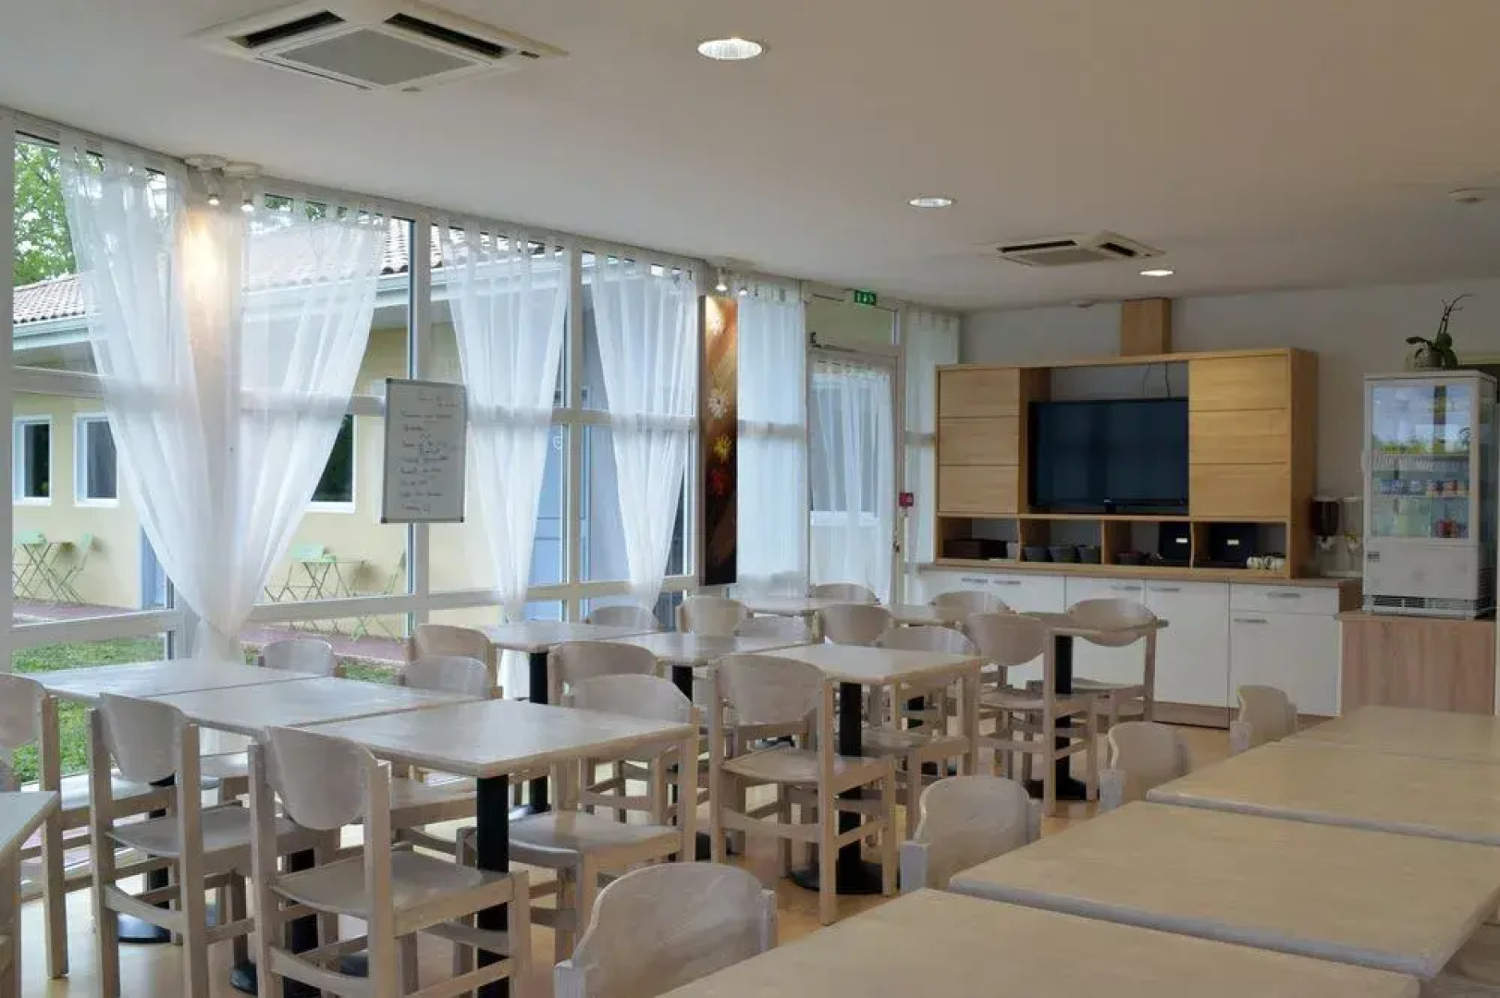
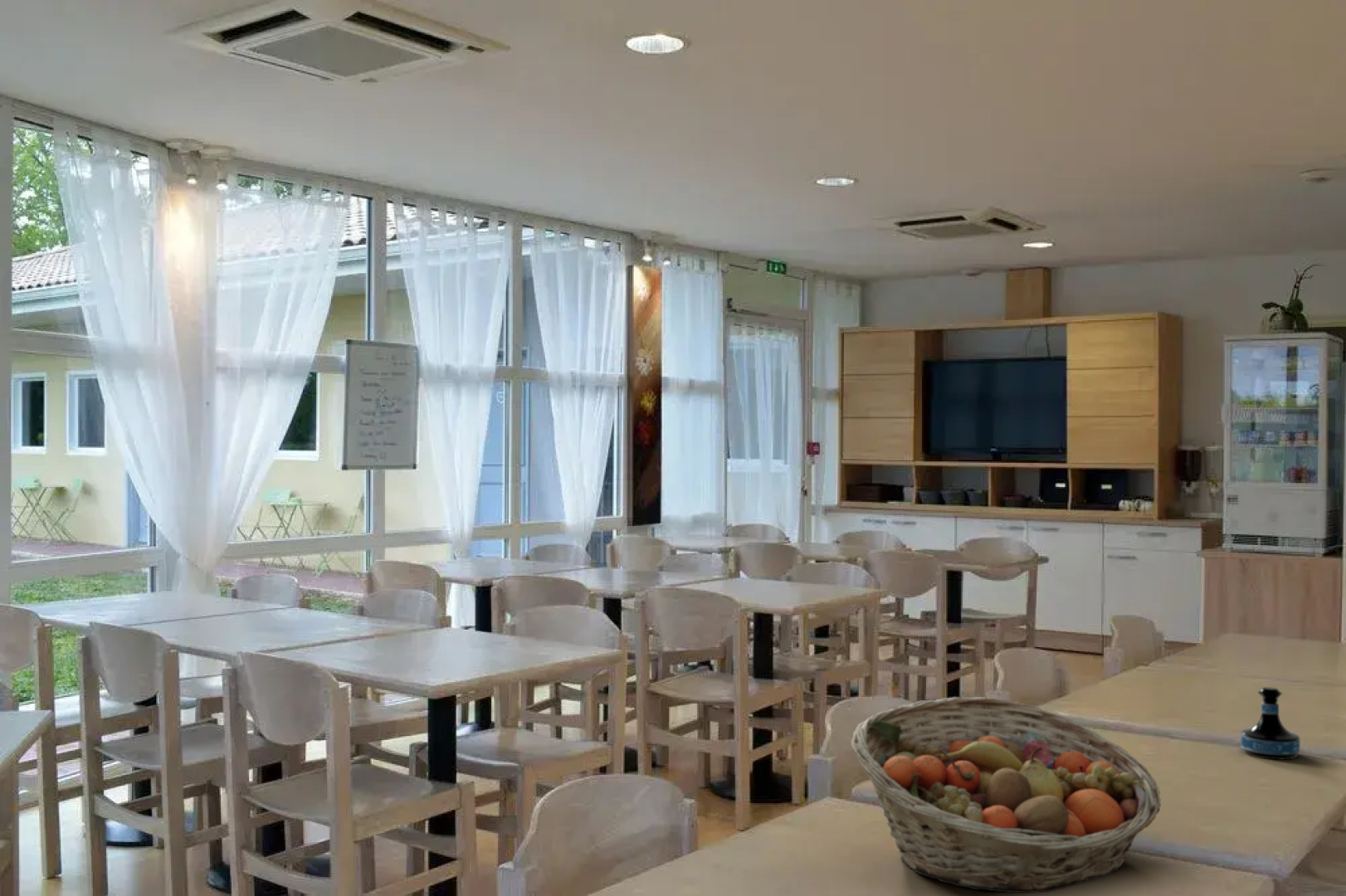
+ tequila bottle [1240,686,1300,761]
+ fruit basket [851,696,1162,894]
